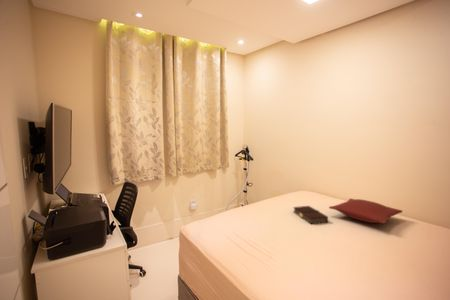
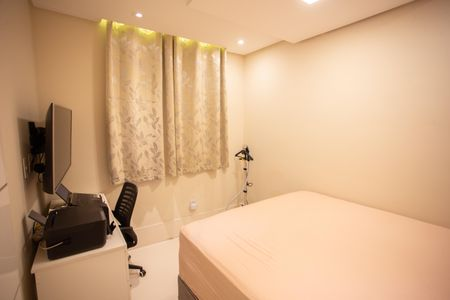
- pillow [328,198,404,225]
- book [292,205,329,225]
